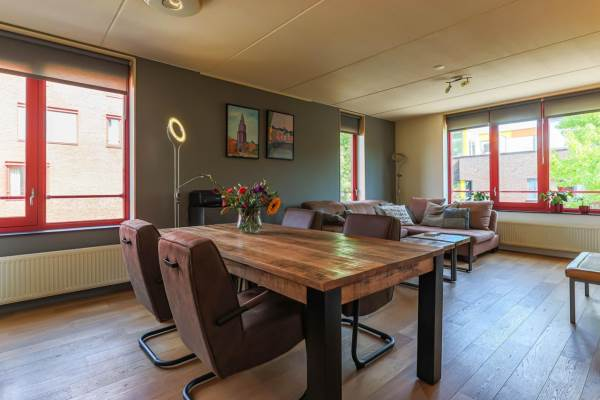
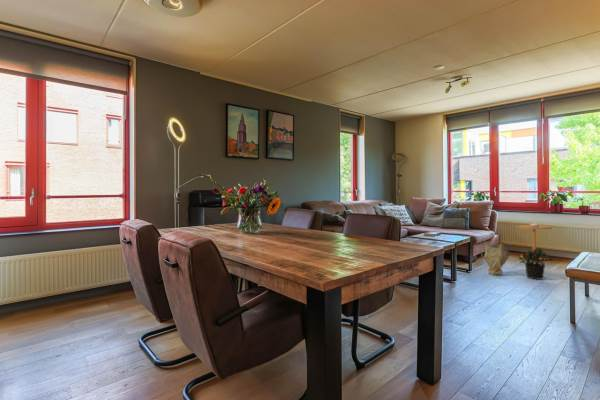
+ potted plant [518,247,553,281]
+ side table [517,223,553,261]
+ bag [479,238,510,276]
